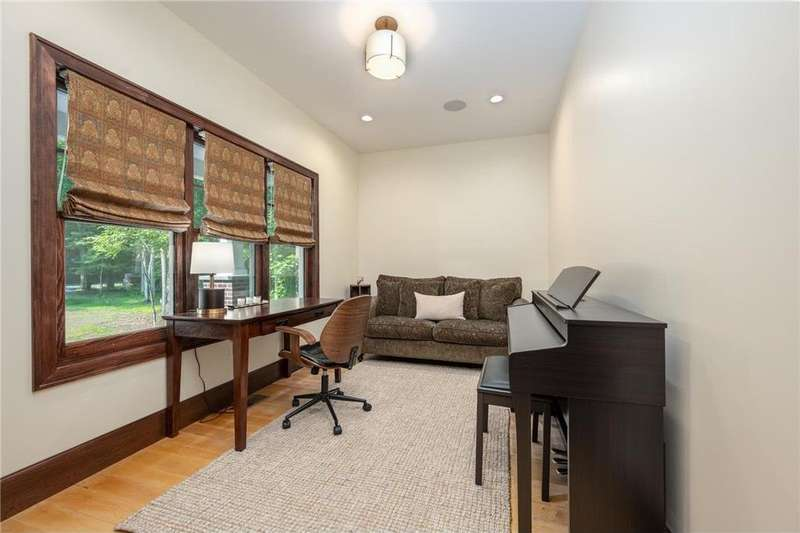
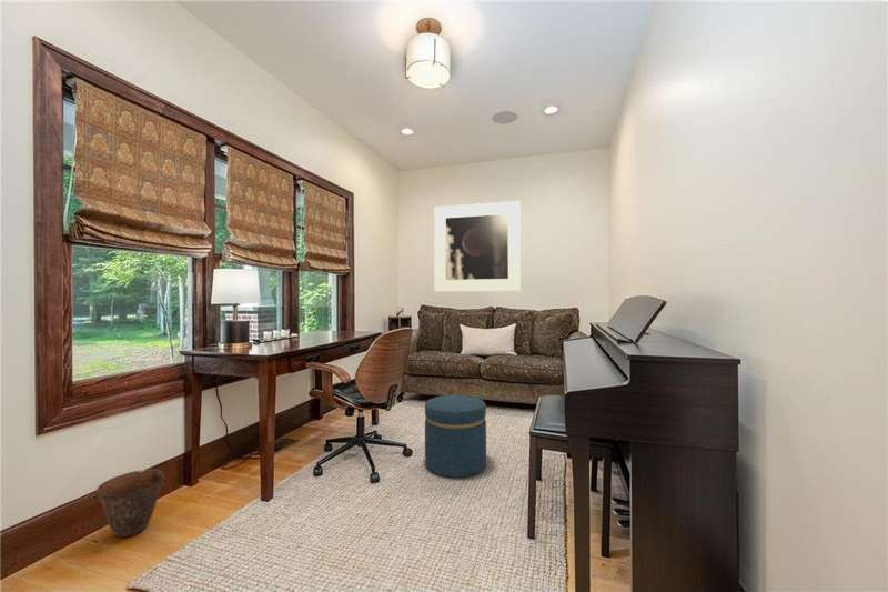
+ ottoman [424,394,487,479]
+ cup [95,469,165,539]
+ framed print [433,200,522,293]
